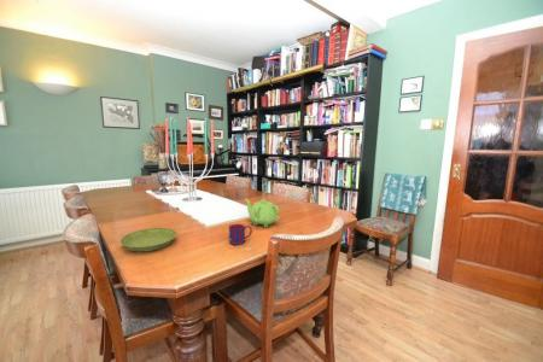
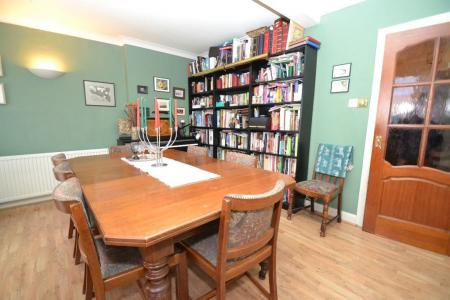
- mug [228,223,253,246]
- teapot [244,198,280,228]
- saucer [119,227,177,252]
